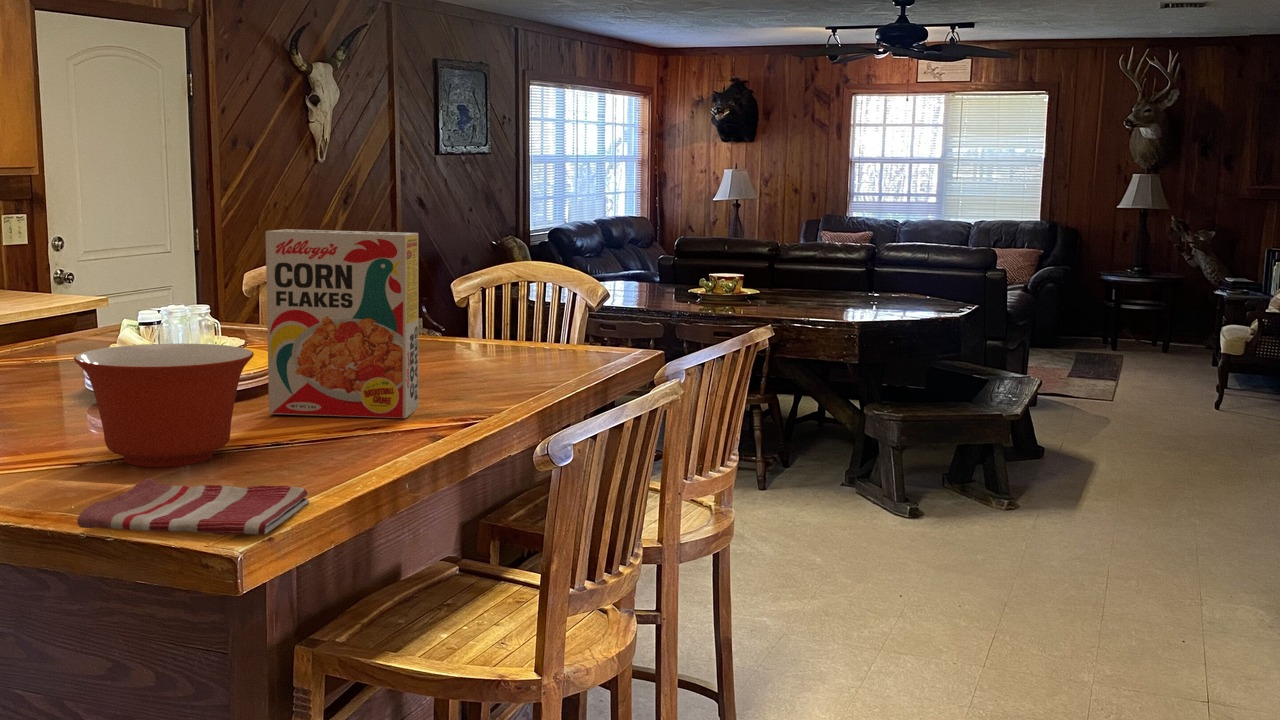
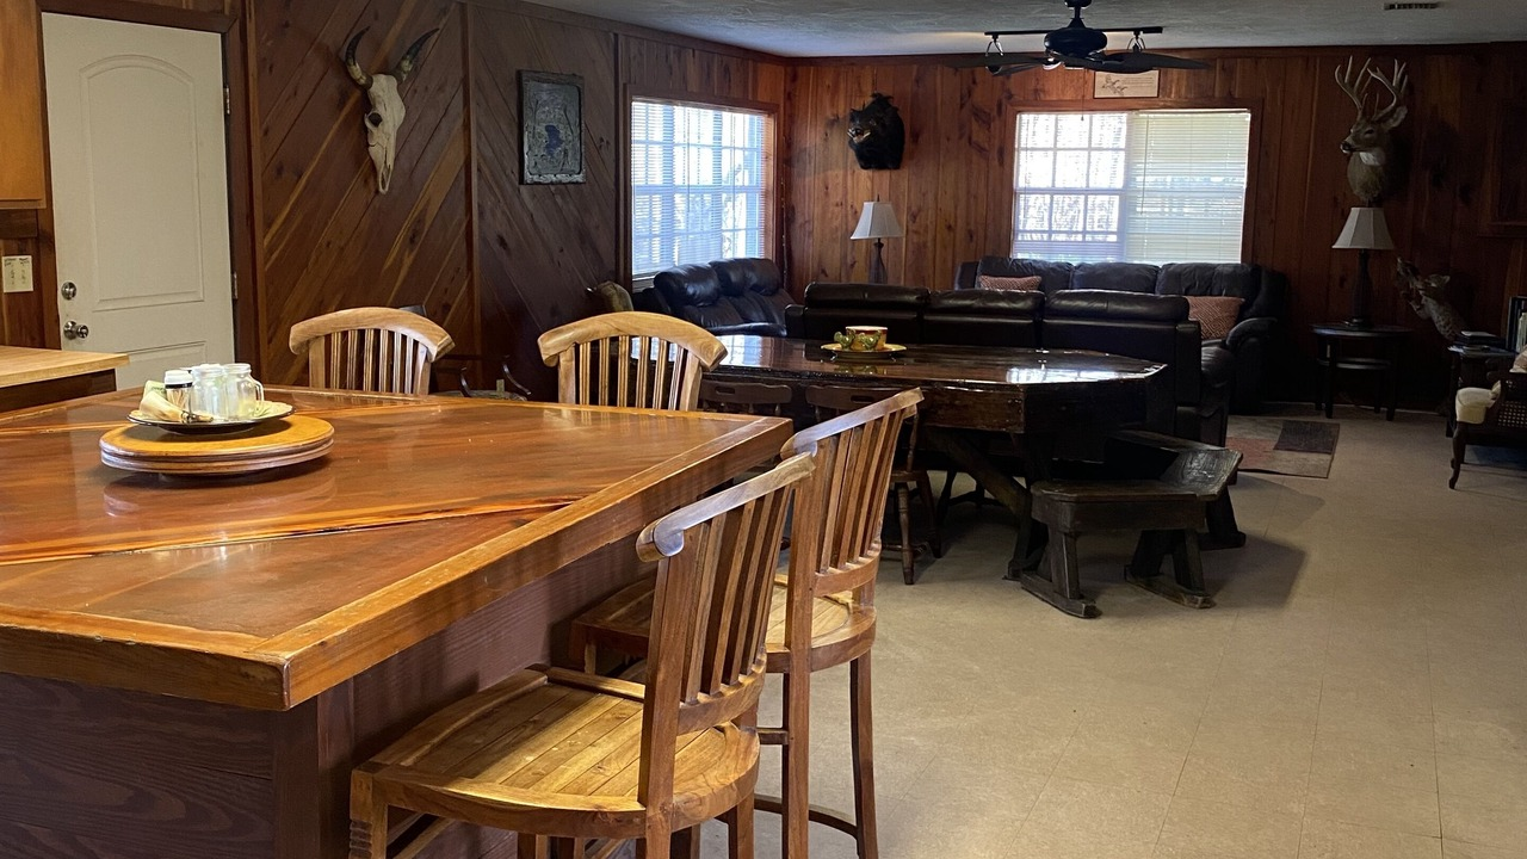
- dish towel [76,478,310,536]
- mixing bowl [73,343,255,468]
- cereal box [265,228,420,419]
